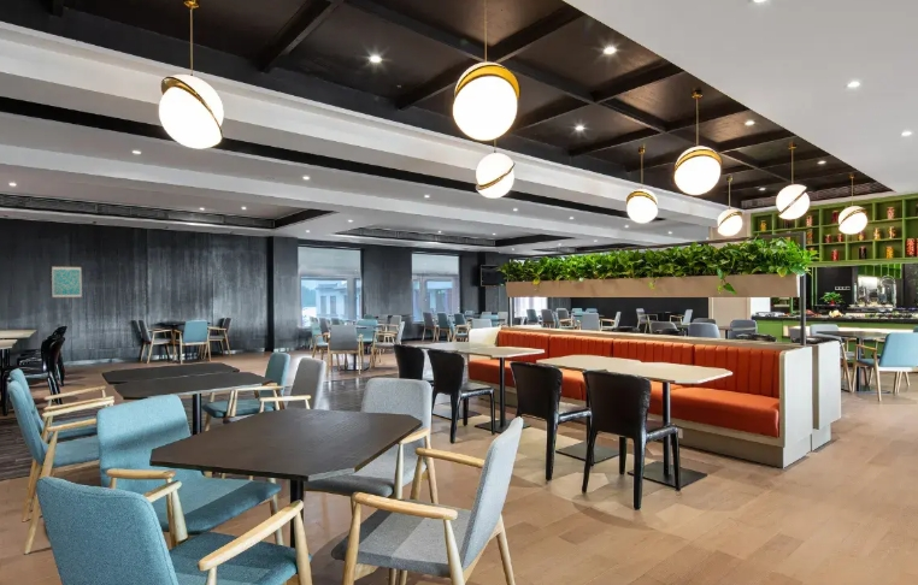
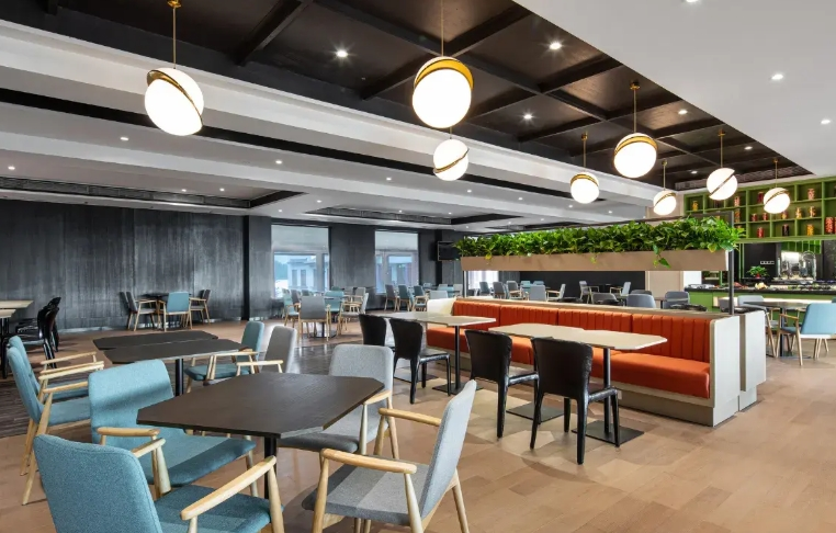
- wall art [51,265,83,299]
